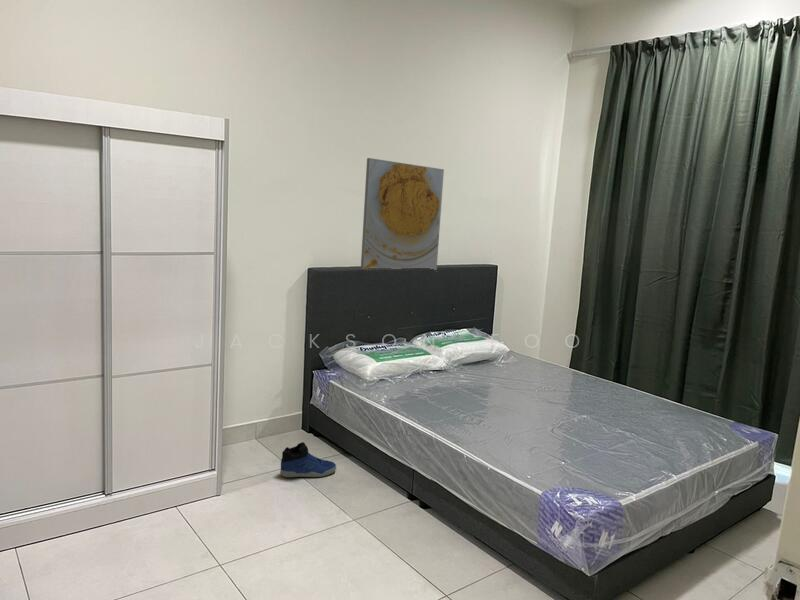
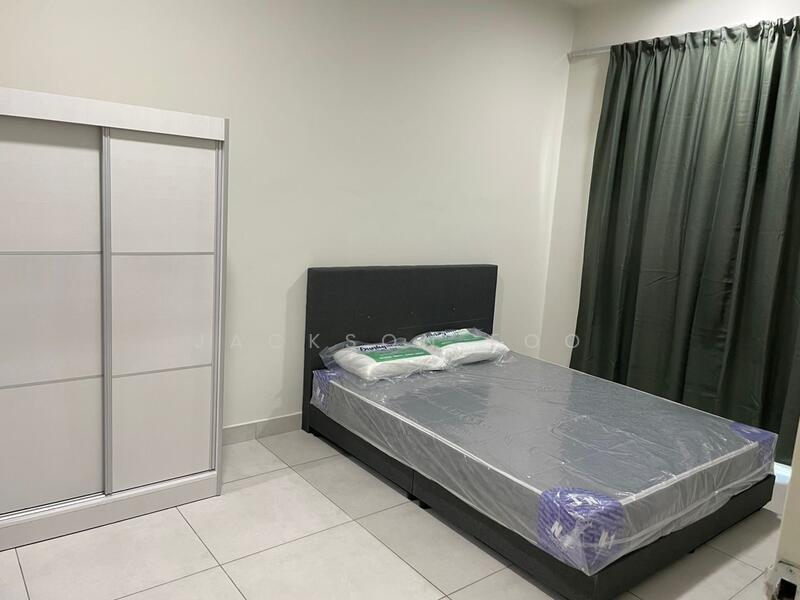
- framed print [360,157,445,271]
- sneaker [279,441,337,478]
